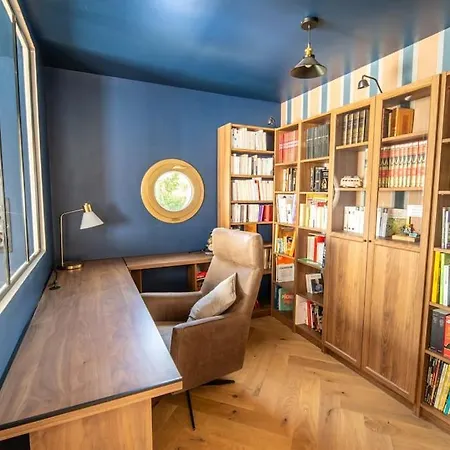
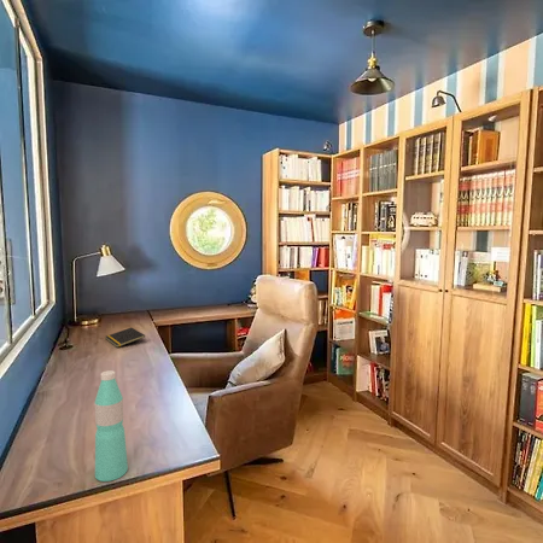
+ water bottle [94,369,129,483]
+ notepad [104,327,146,349]
